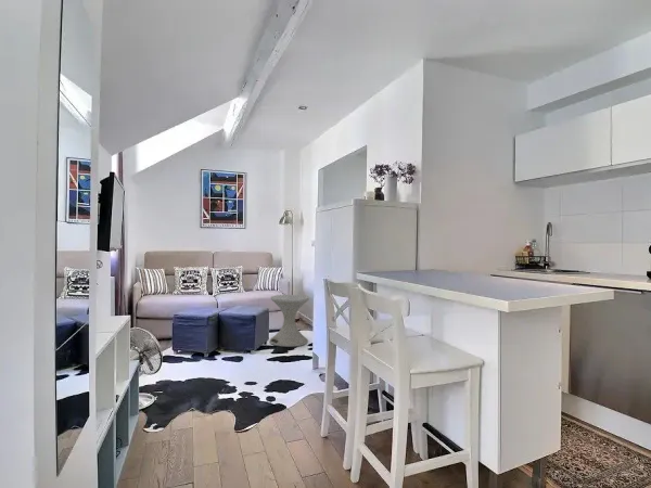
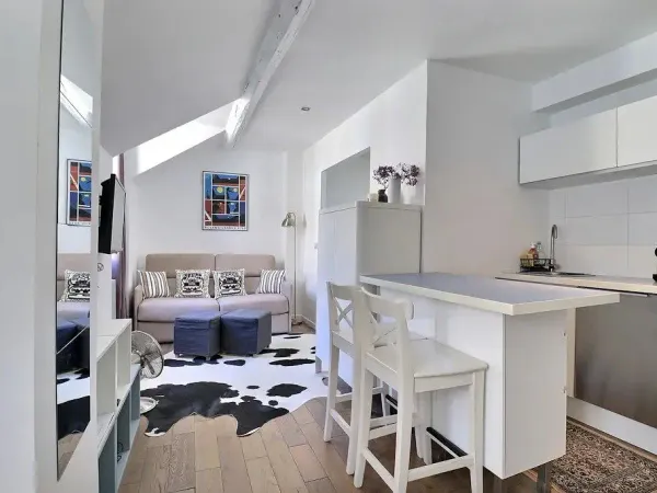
- side table [269,294,310,348]
